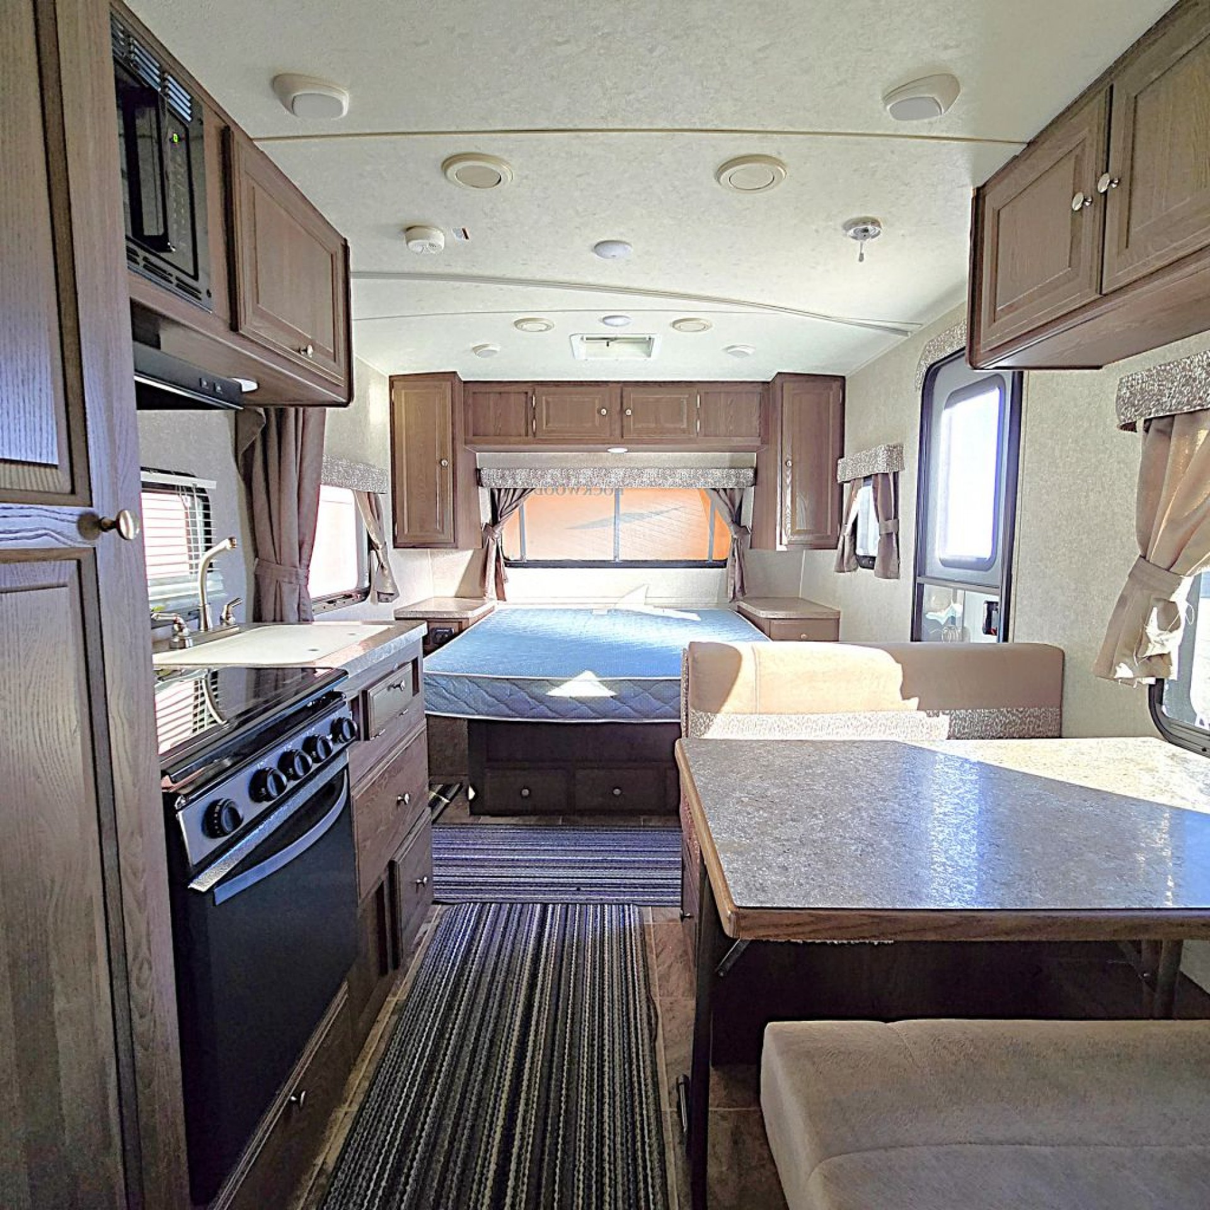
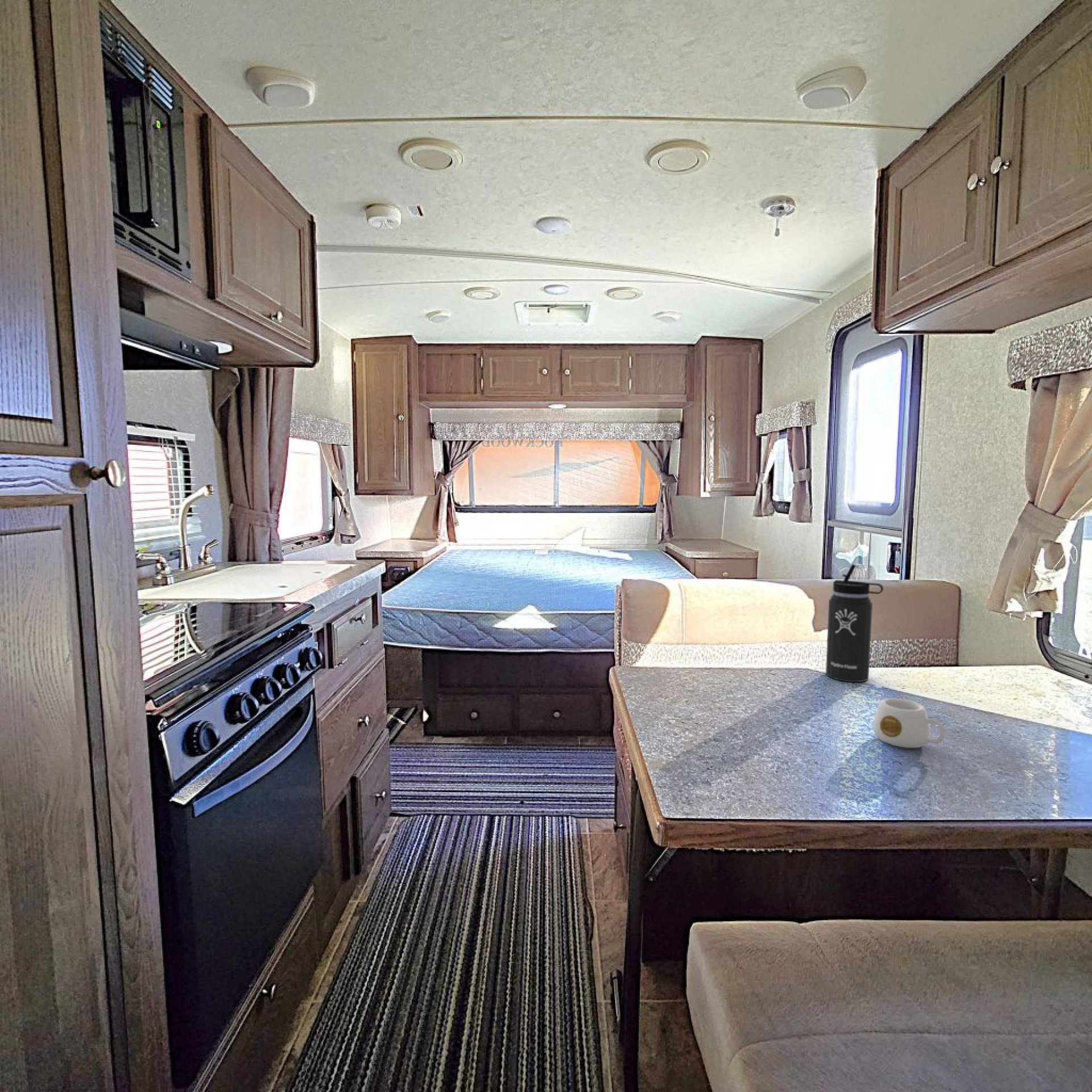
+ mug [872,698,946,748]
+ thermos bottle [825,564,884,682]
